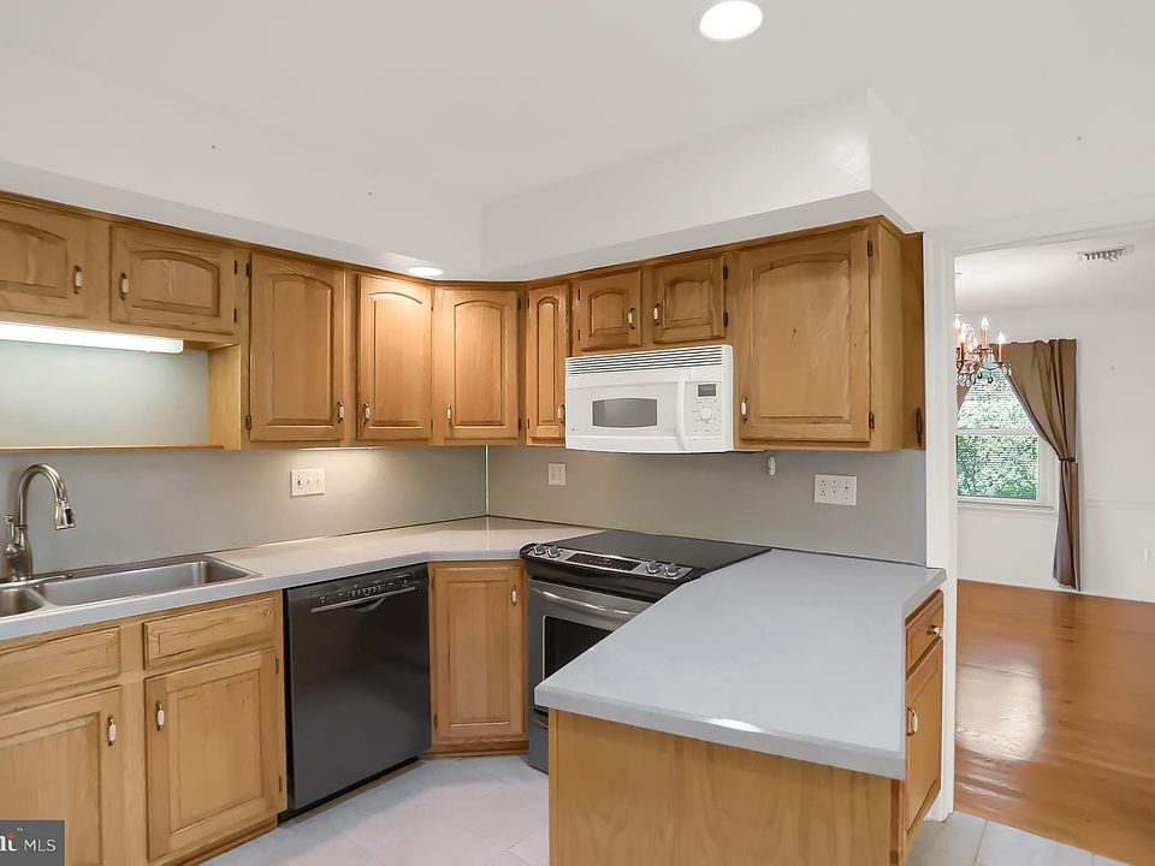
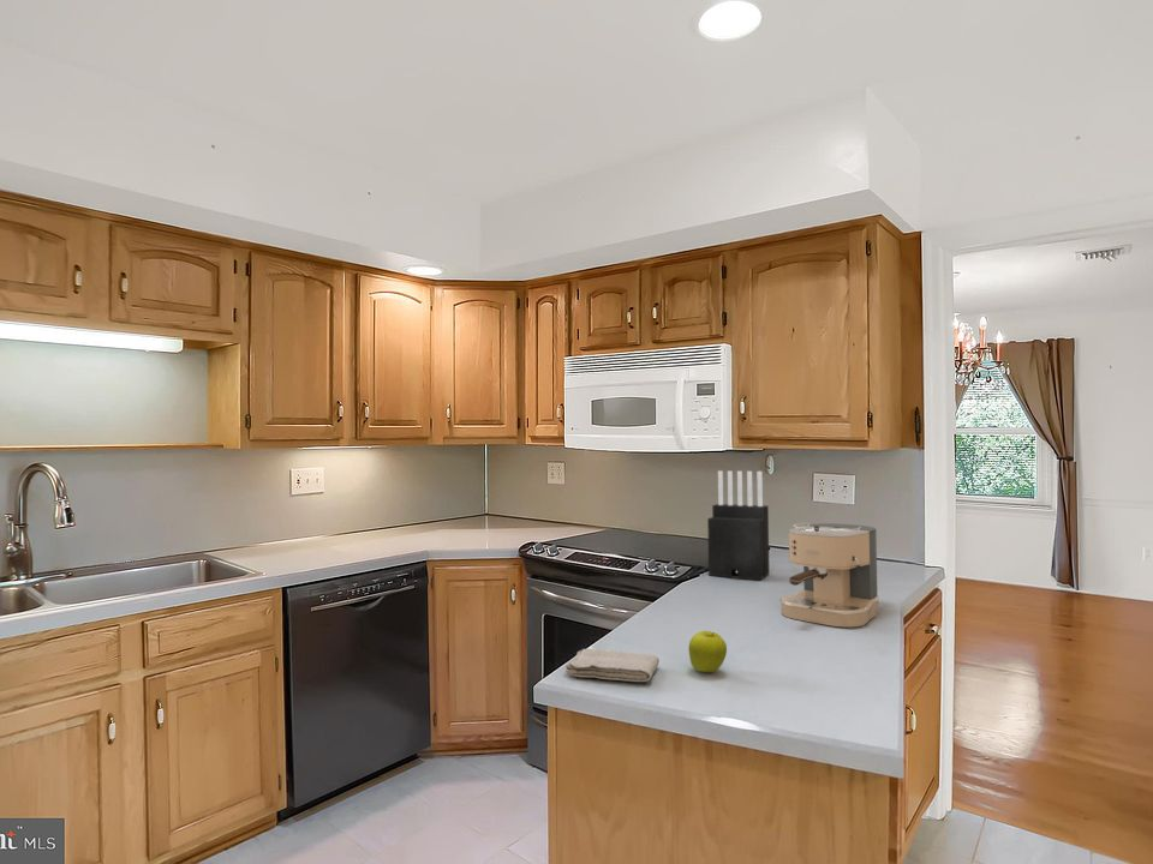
+ coffee maker [778,522,880,629]
+ washcloth [564,648,661,683]
+ fruit [688,630,728,674]
+ knife block [706,469,771,581]
